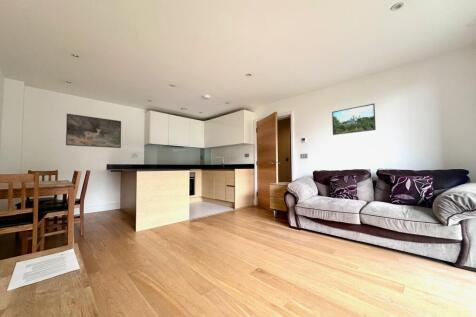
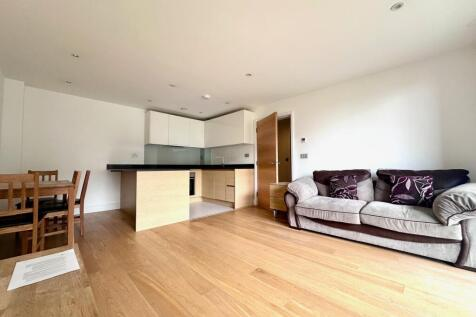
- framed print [65,113,122,149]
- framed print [331,103,377,136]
